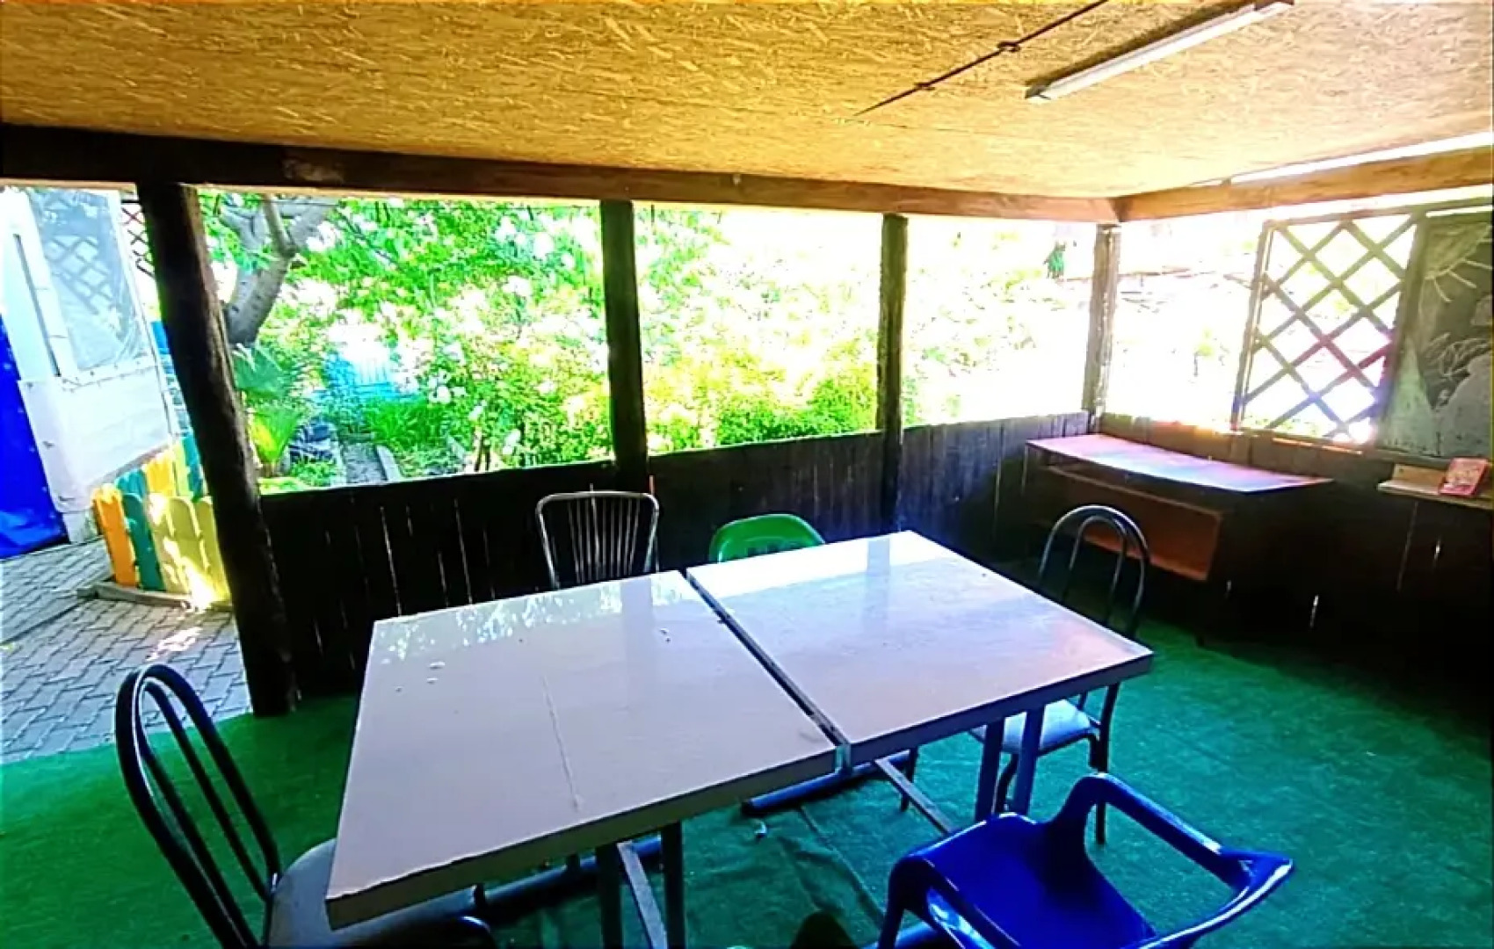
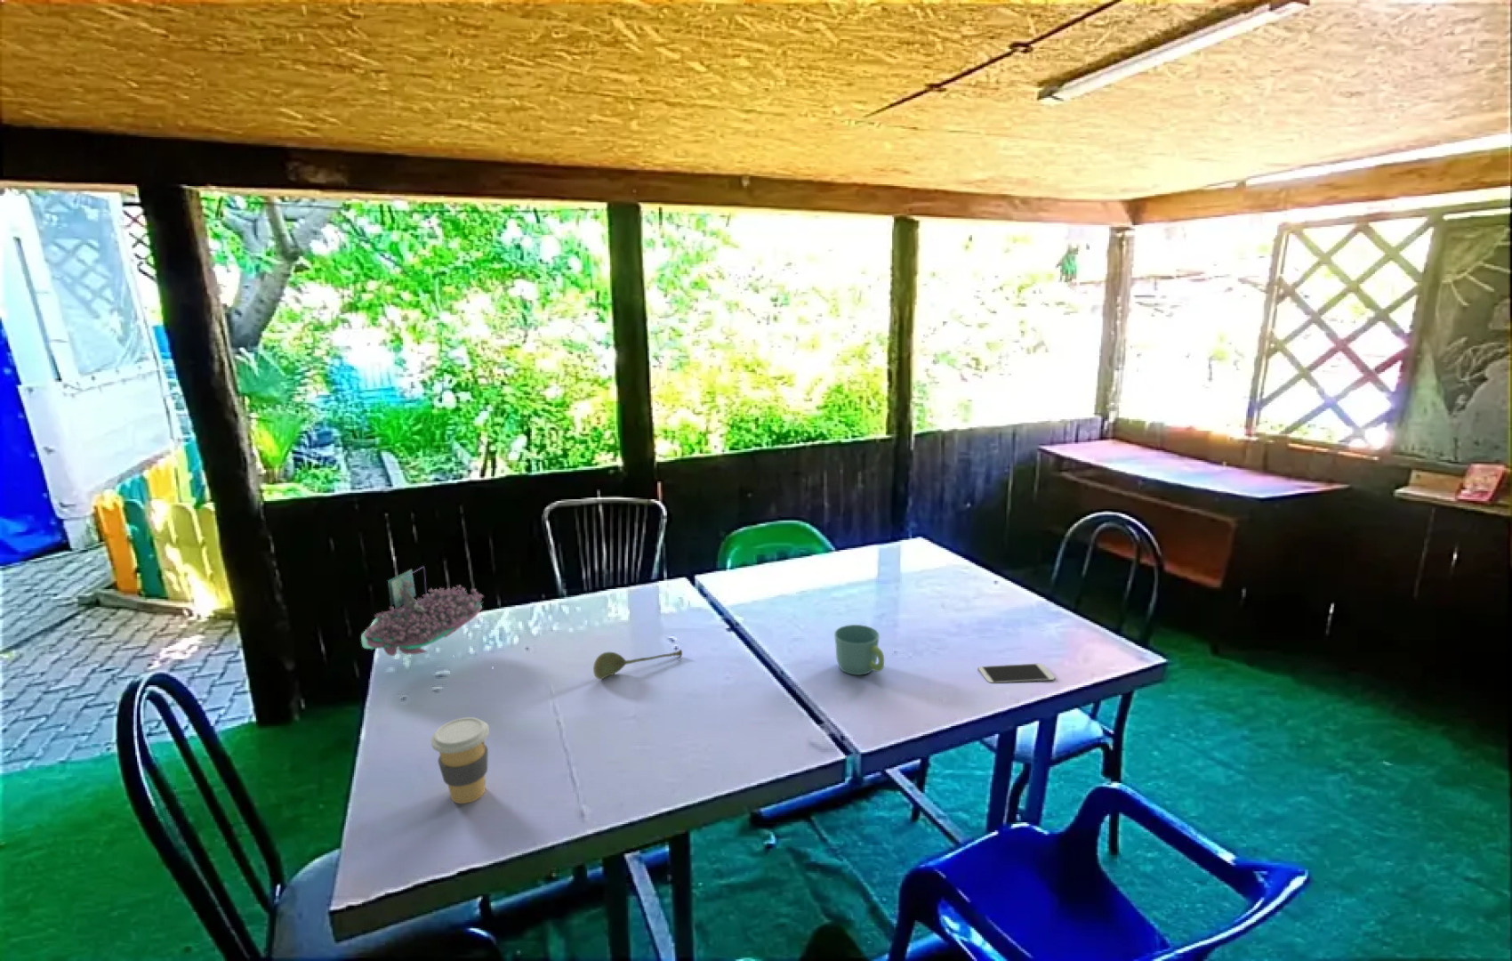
+ mug [833,624,885,677]
+ succulent planter [360,565,485,657]
+ smartphone [978,663,1056,683]
+ soupspoon [593,649,683,680]
+ coffee cup [430,716,490,805]
